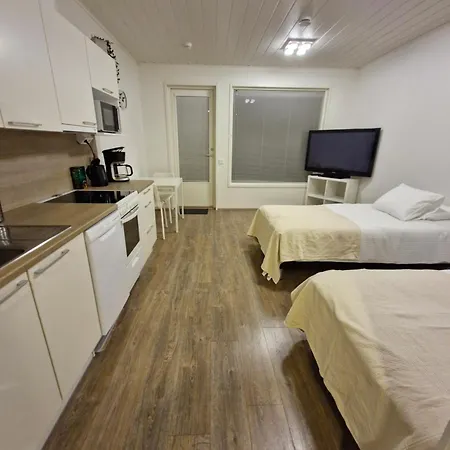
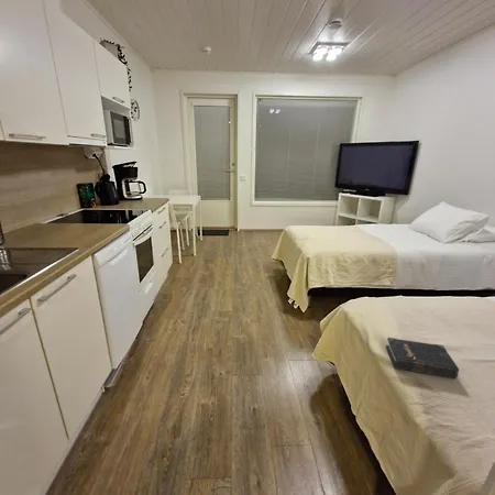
+ hardback book [385,337,460,380]
